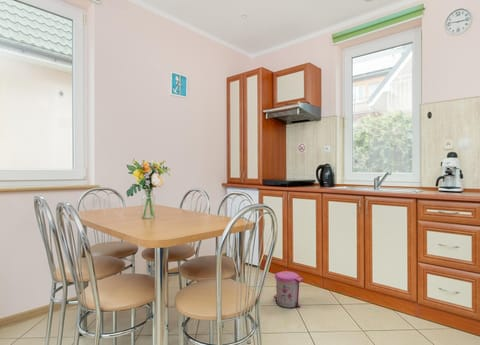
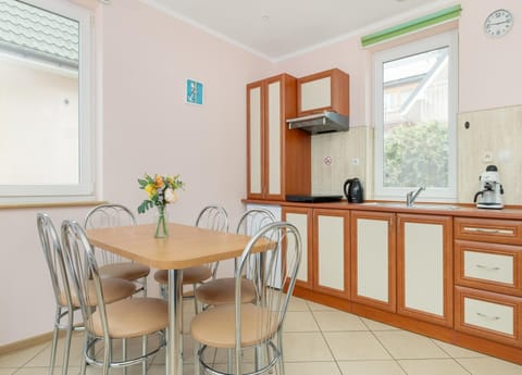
- trash can [272,270,304,309]
